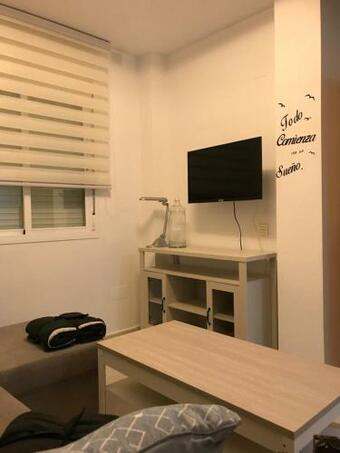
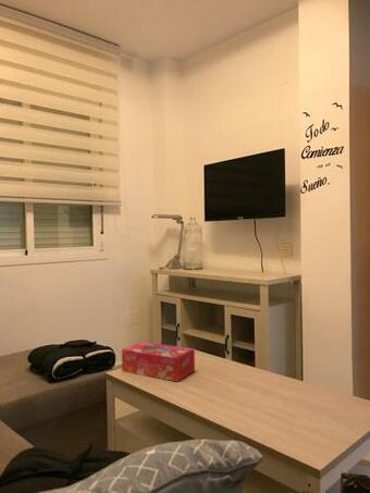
+ tissue box [121,341,196,383]
